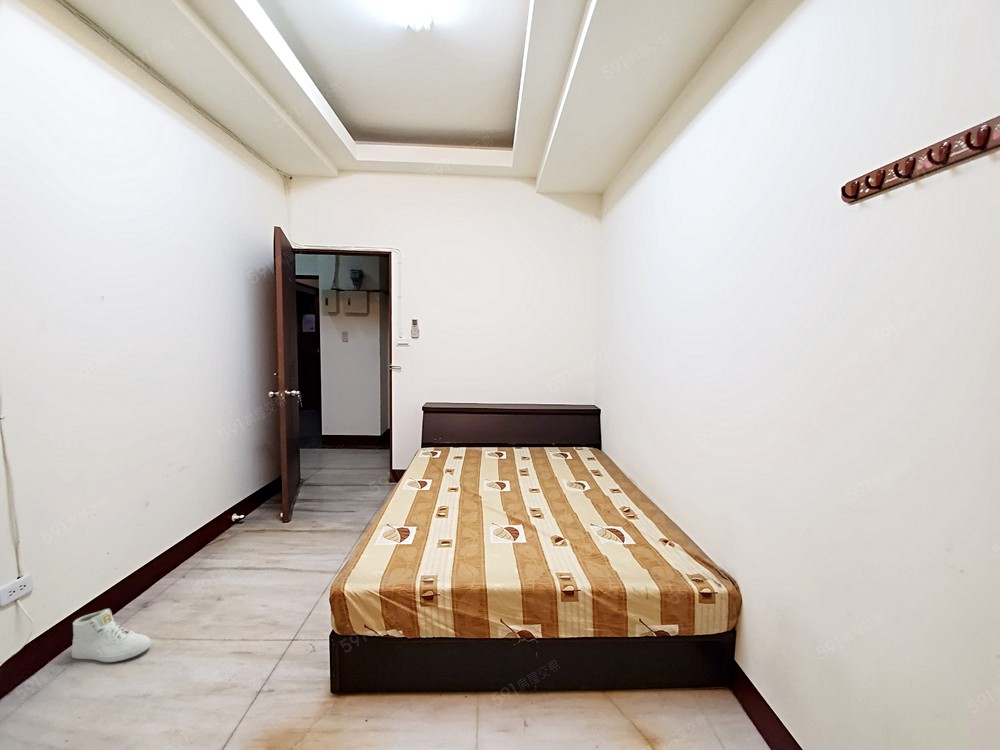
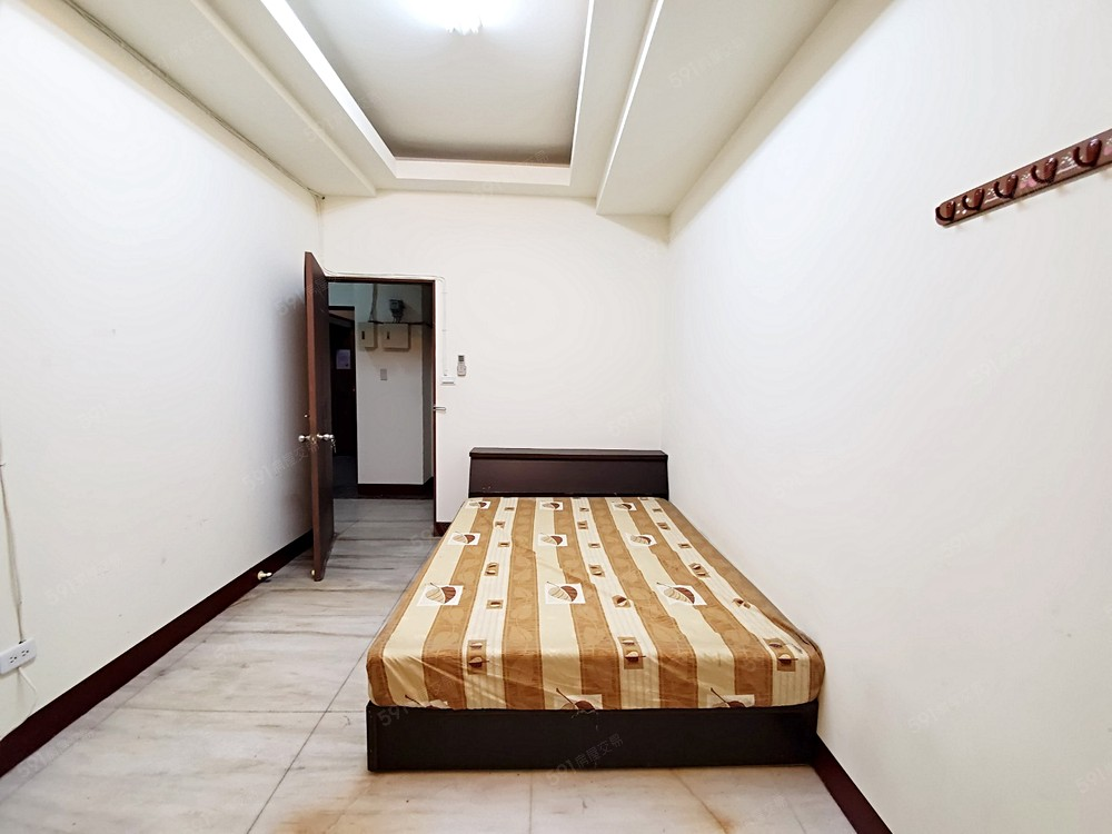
- sneaker [71,608,153,663]
